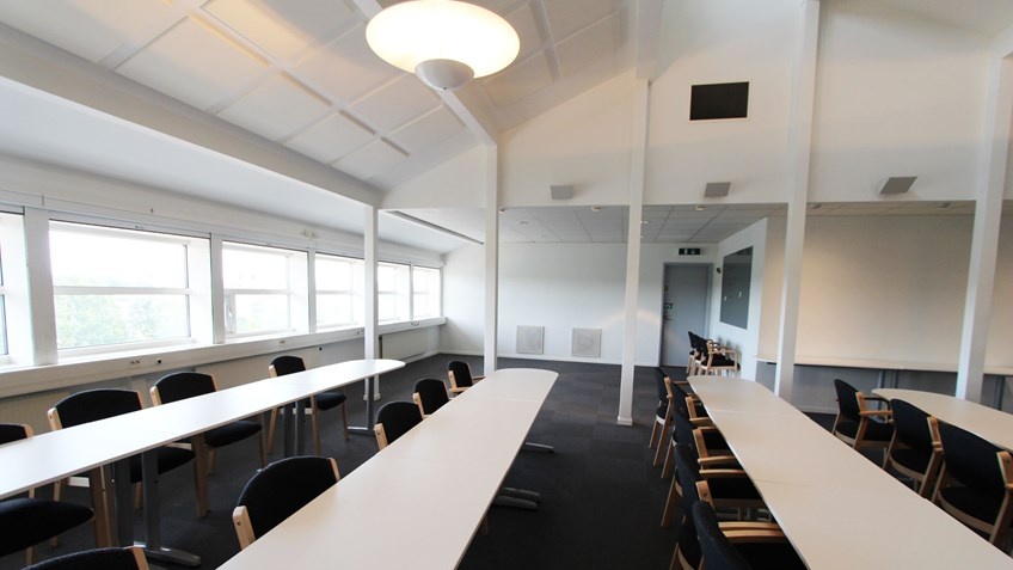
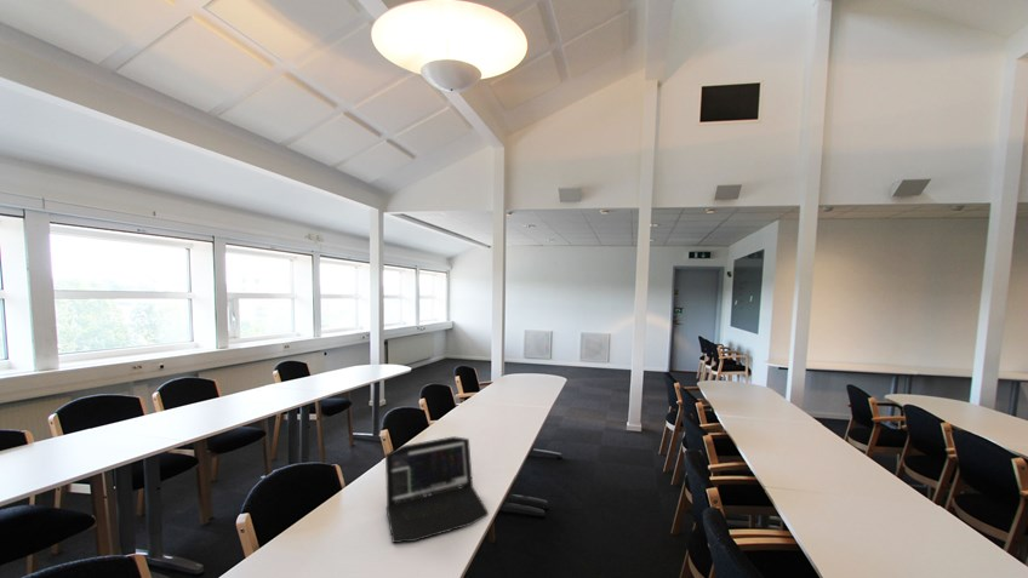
+ laptop [384,435,490,544]
